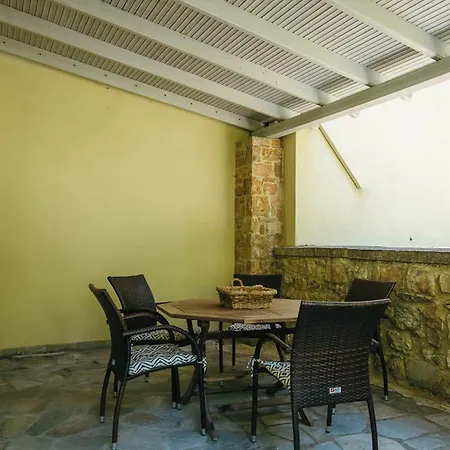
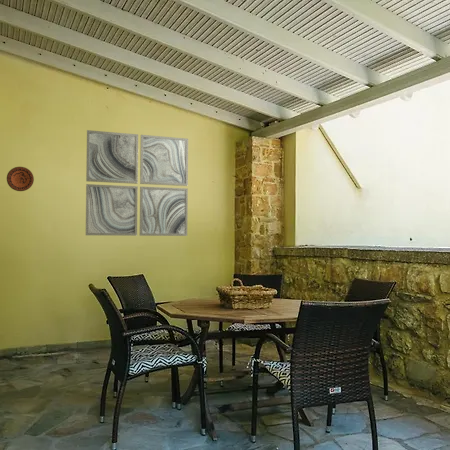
+ wall art [85,129,189,237]
+ decorative plate [6,166,35,192]
